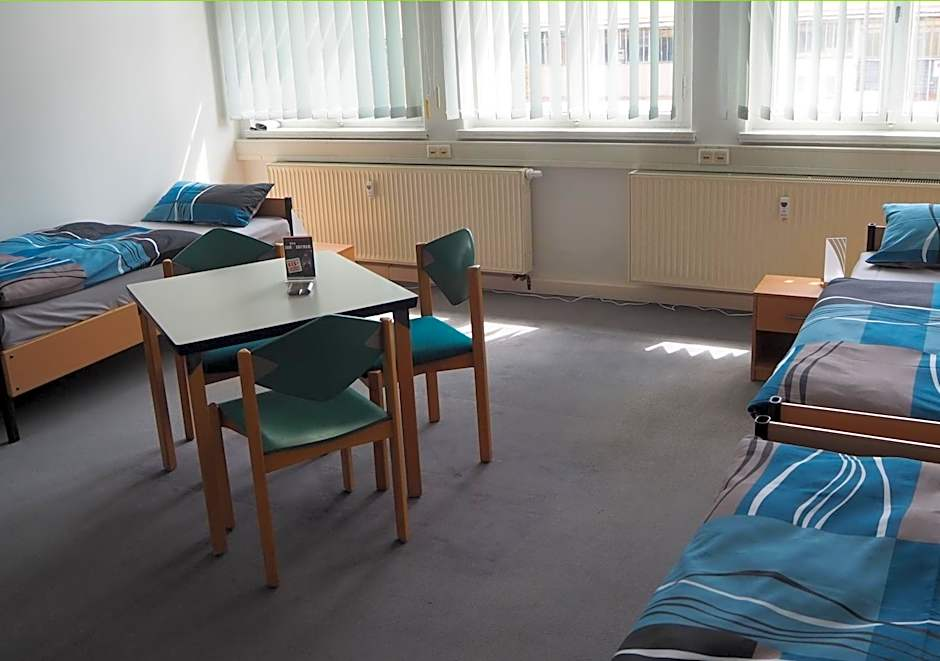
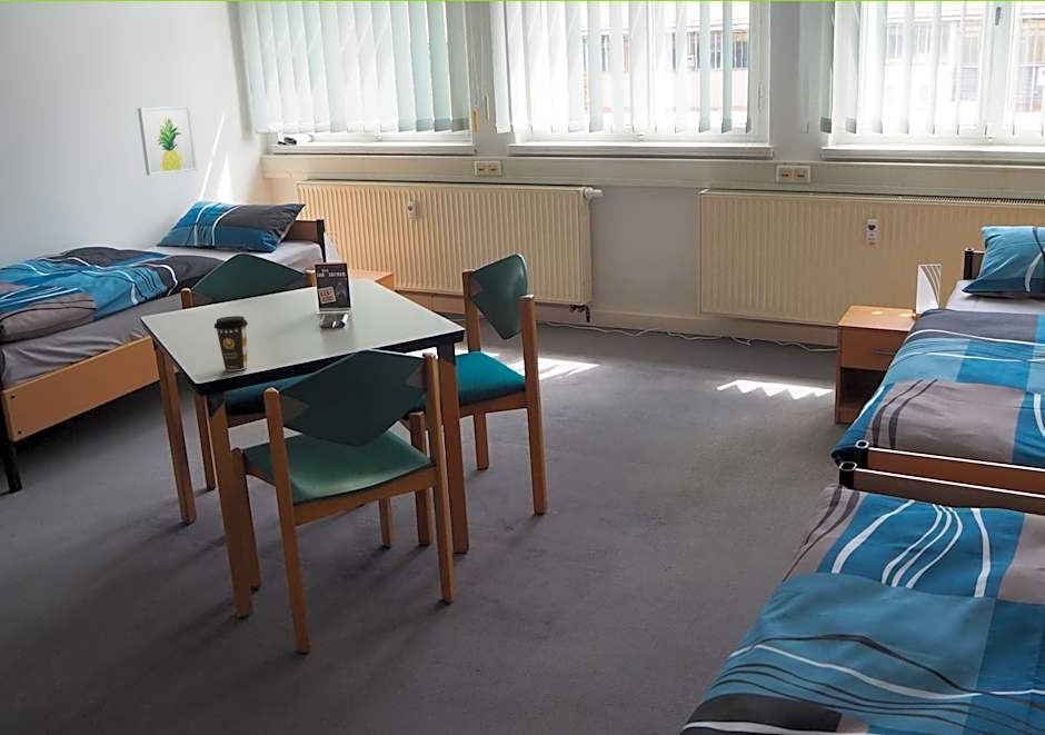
+ wall art [137,106,198,177]
+ coffee cup [213,315,249,371]
